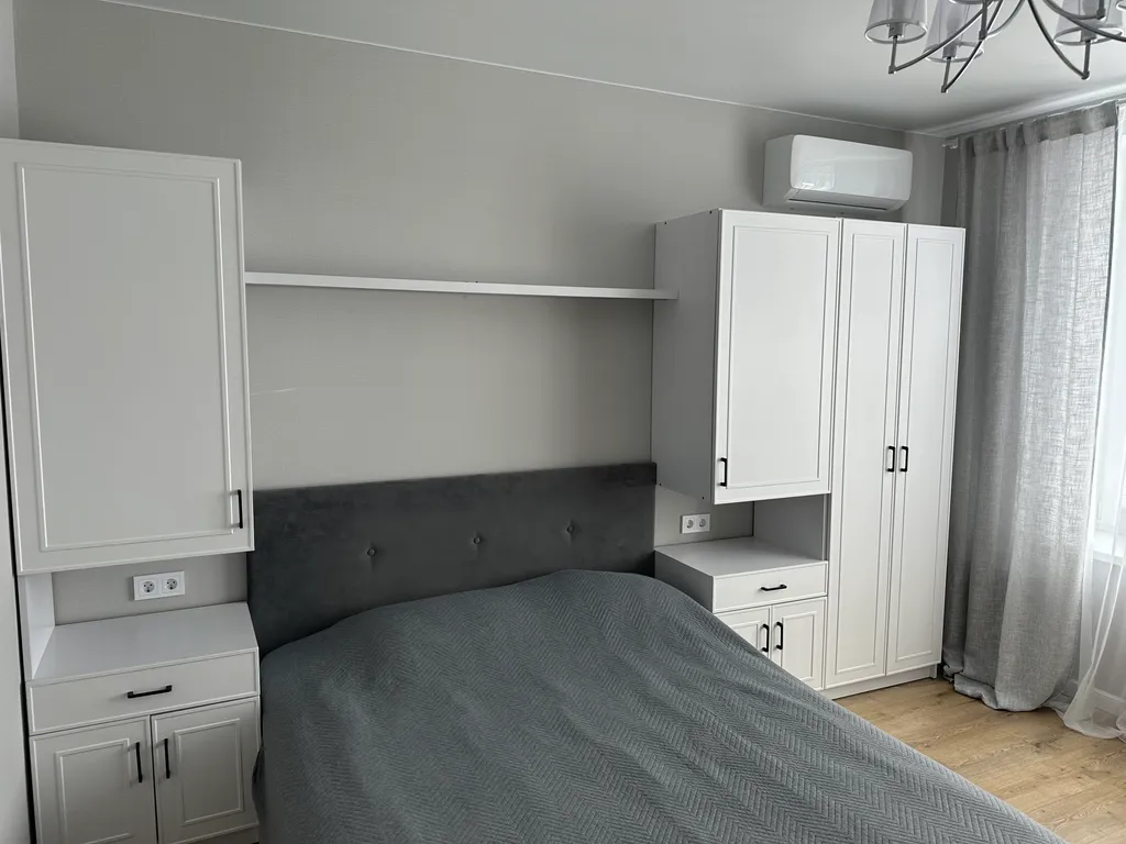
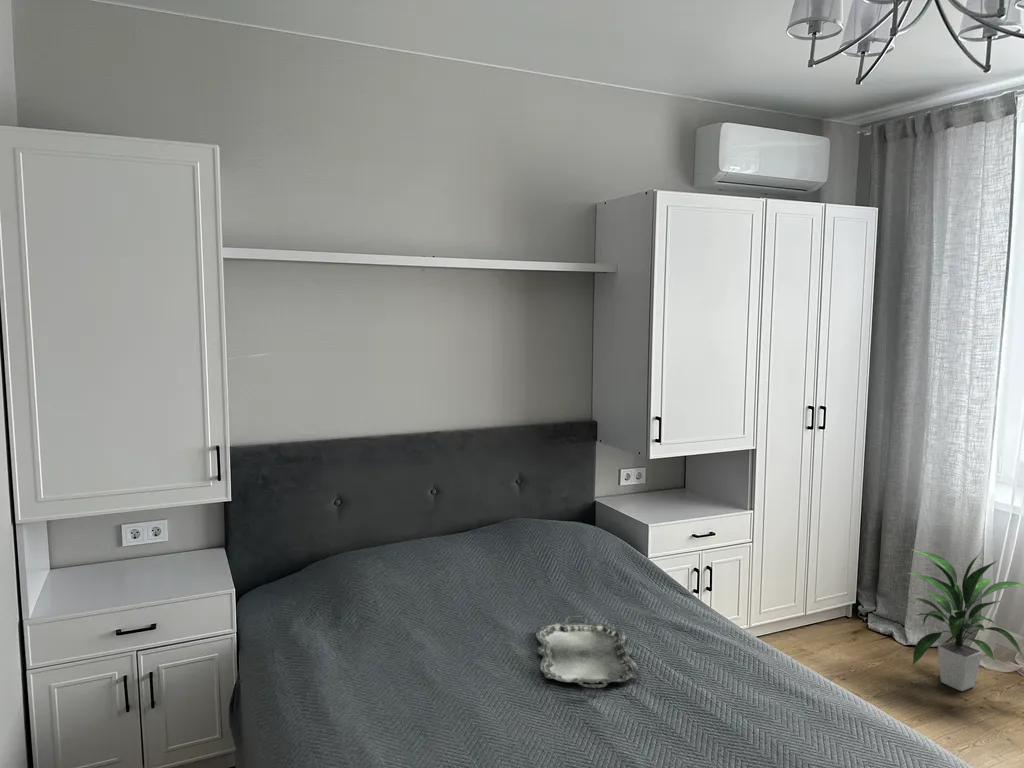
+ serving tray [535,613,639,689]
+ indoor plant [908,549,1024,692]
